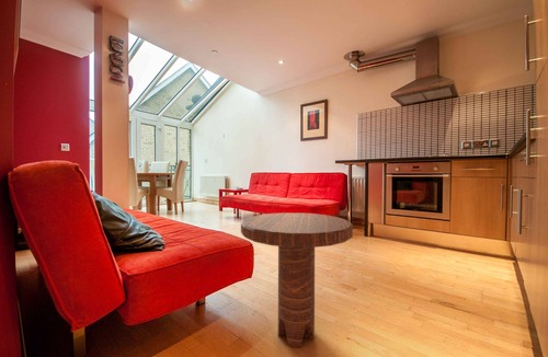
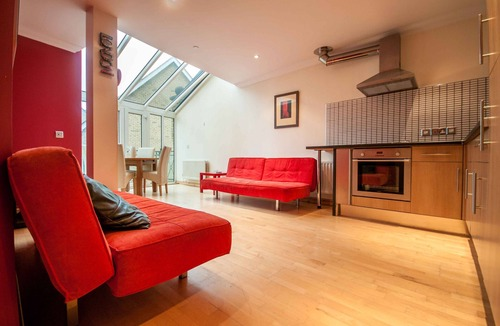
- side table [240,211,354,348]
